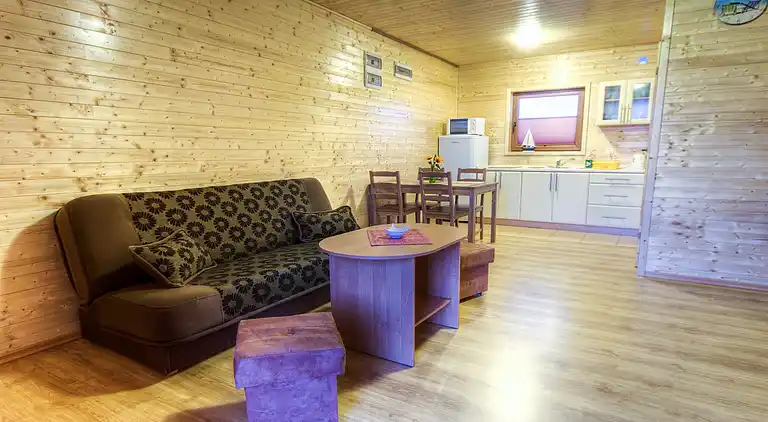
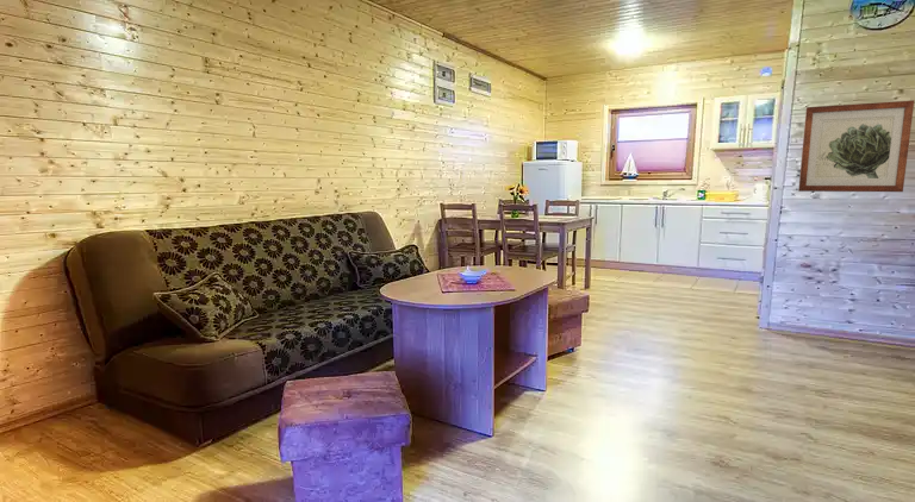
+ wall art [797,99,915,193]
